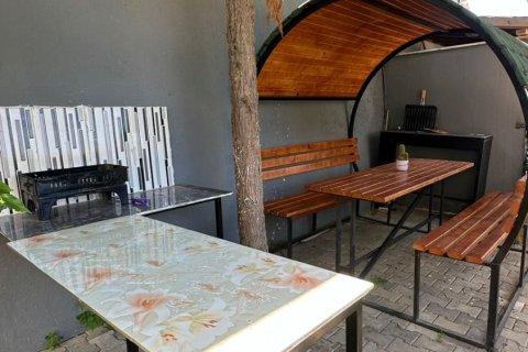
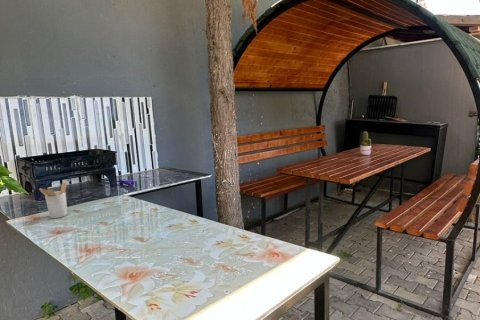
+ utensil holder [38,181,68,219]
